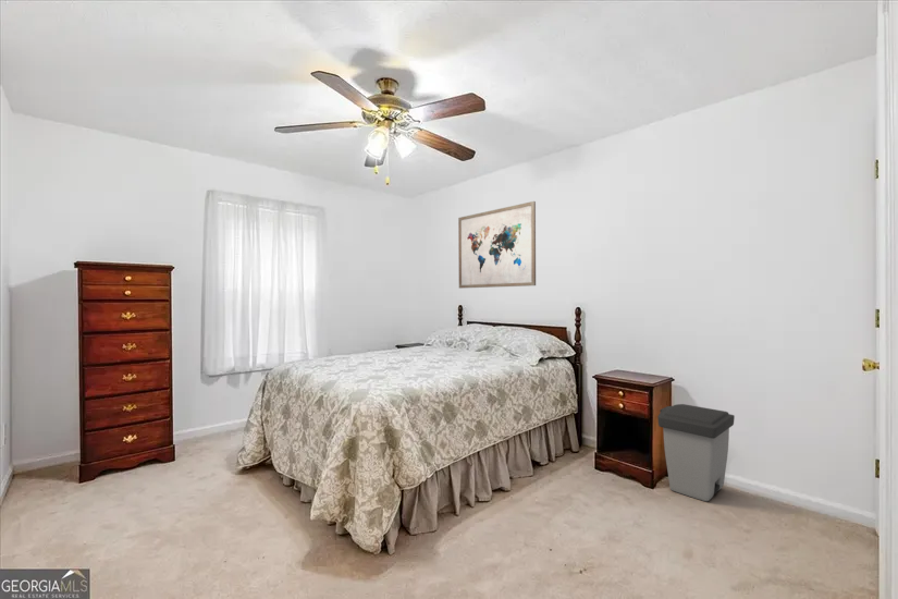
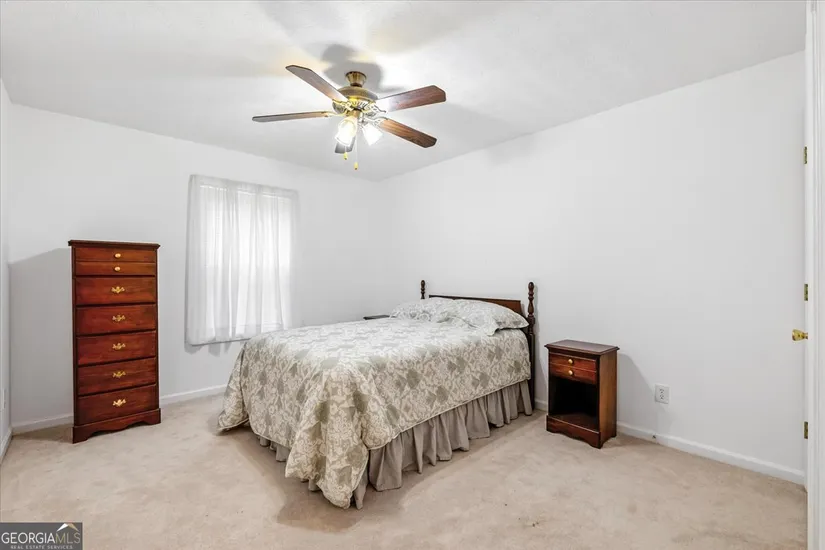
- wall art [457,200,537,290]
- trash can [656,403,736,502]
